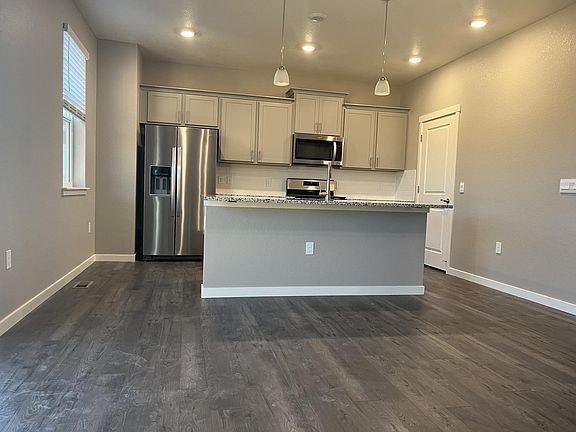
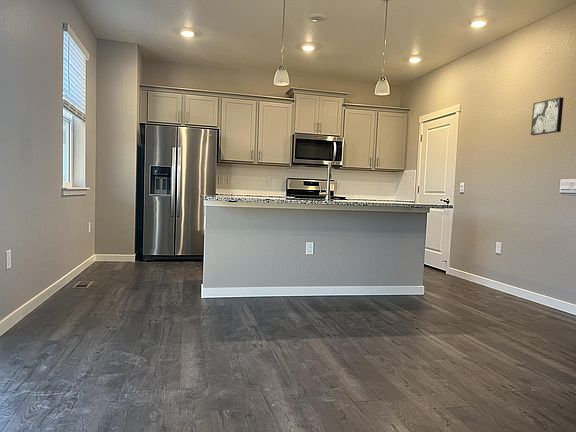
+ wall art [530,96,565,136]
